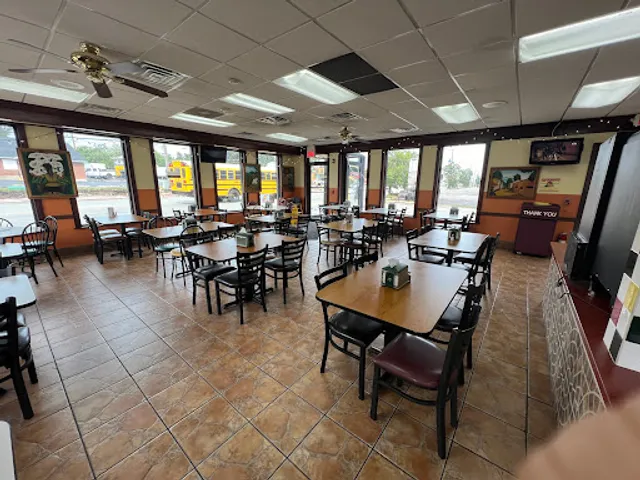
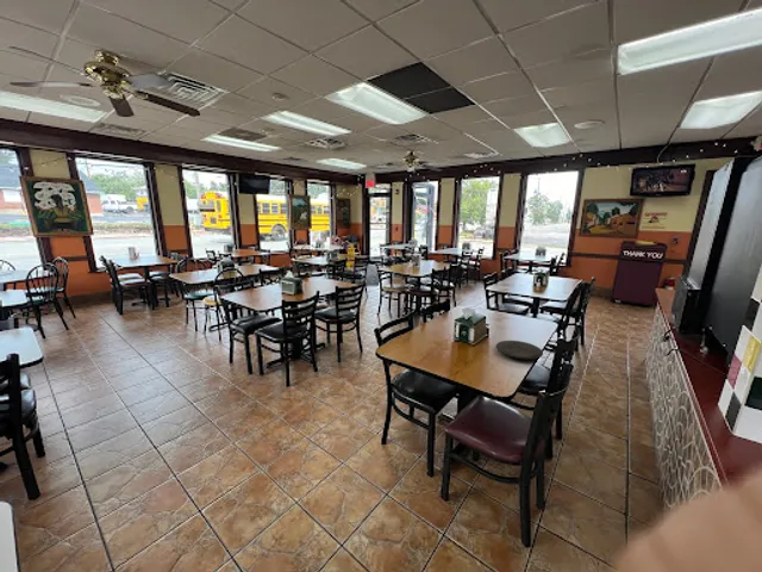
+ plate [494,340,544,361]
